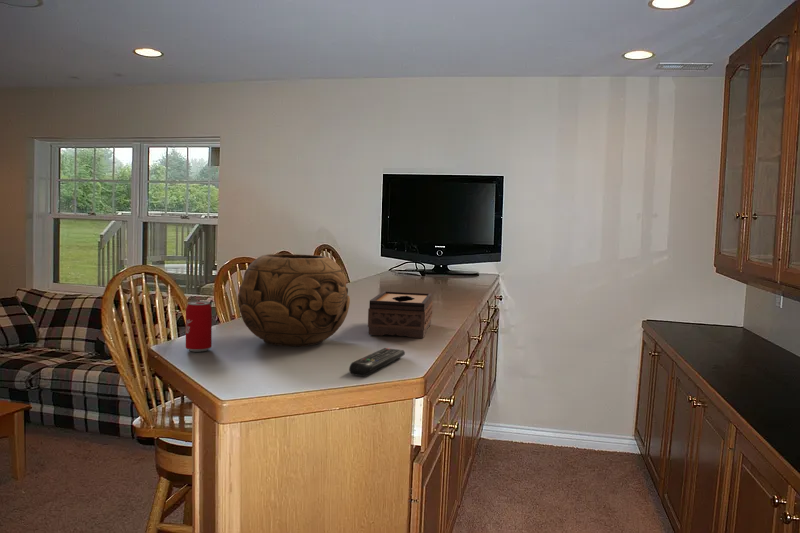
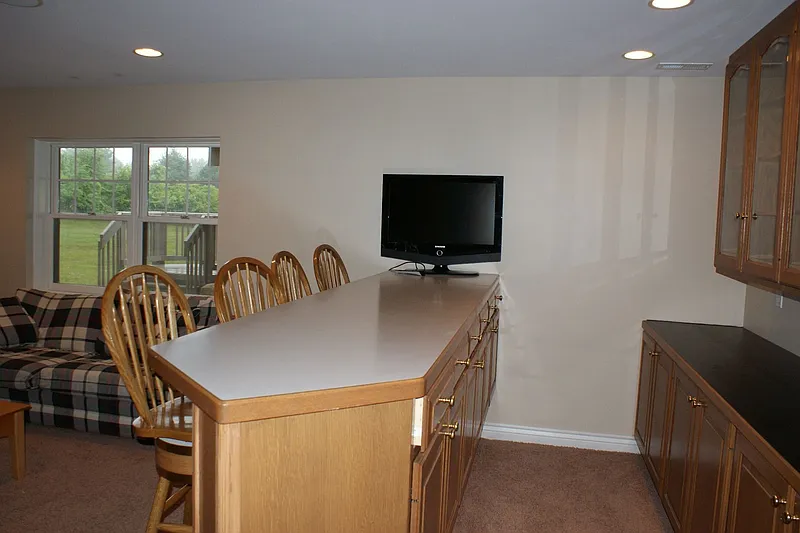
- remote control [348,347,406,377]
- decorative bowl [237,253,351,347]
- tissue box [367,290,434,339]
- beverage can [185,300,213,353]
